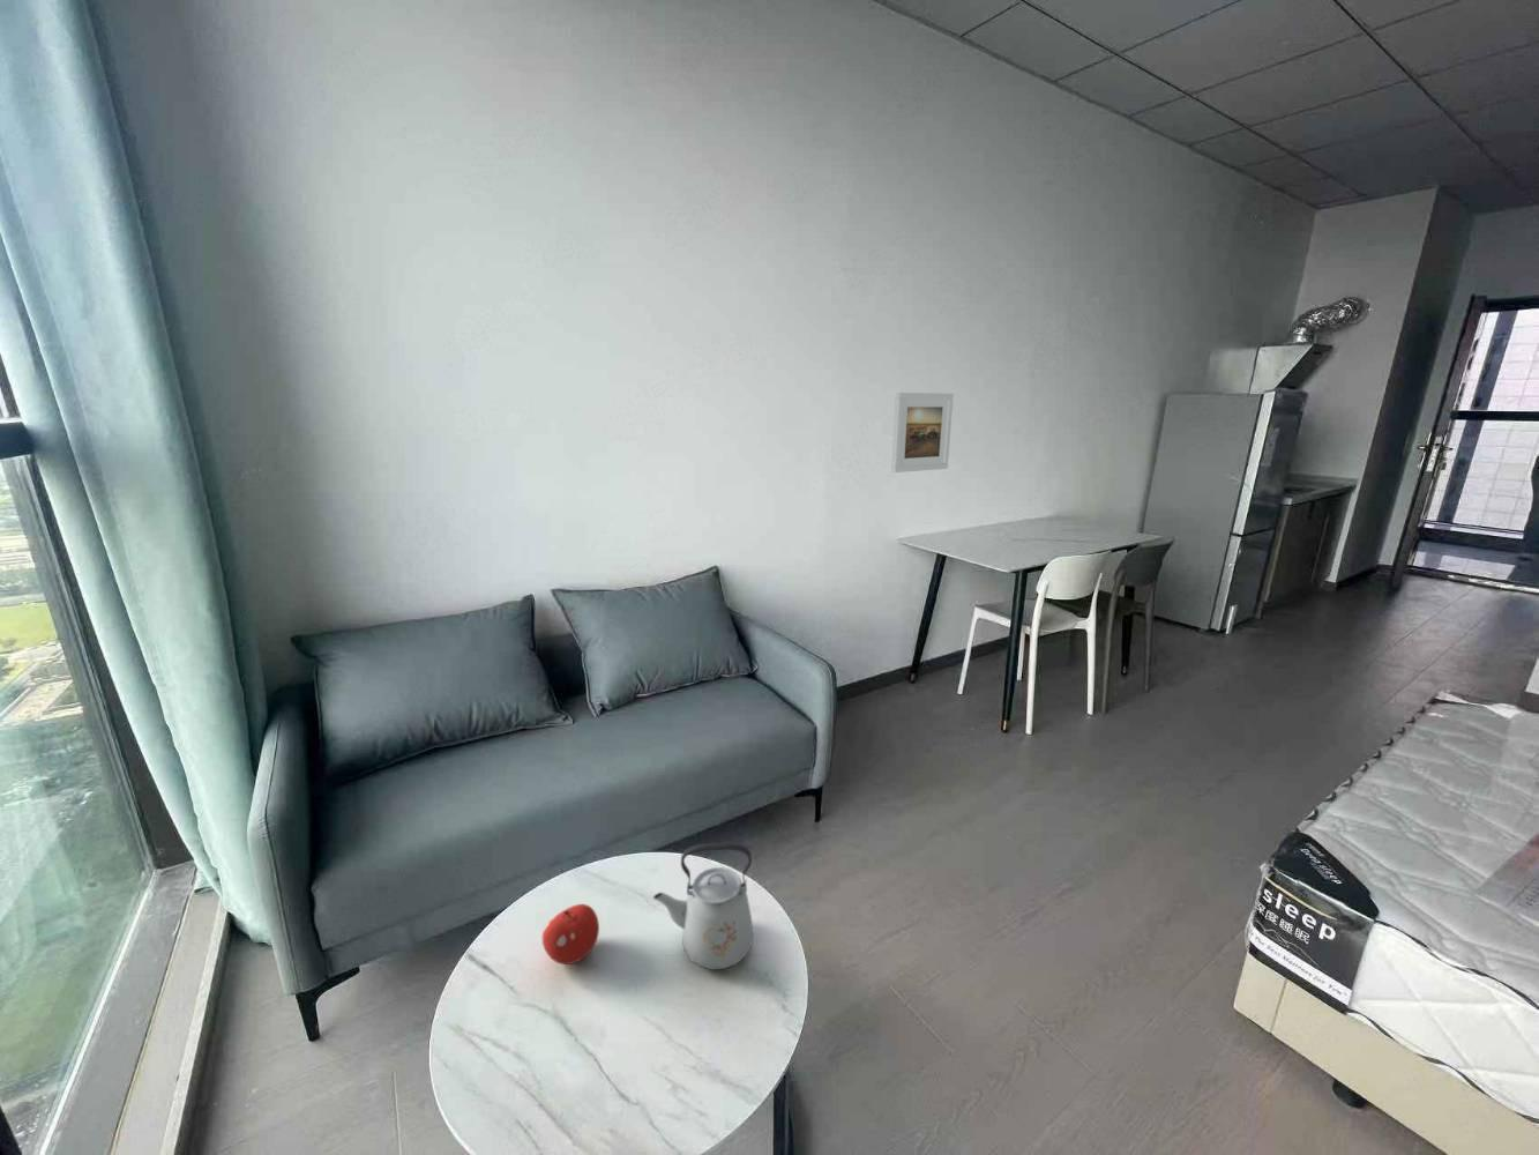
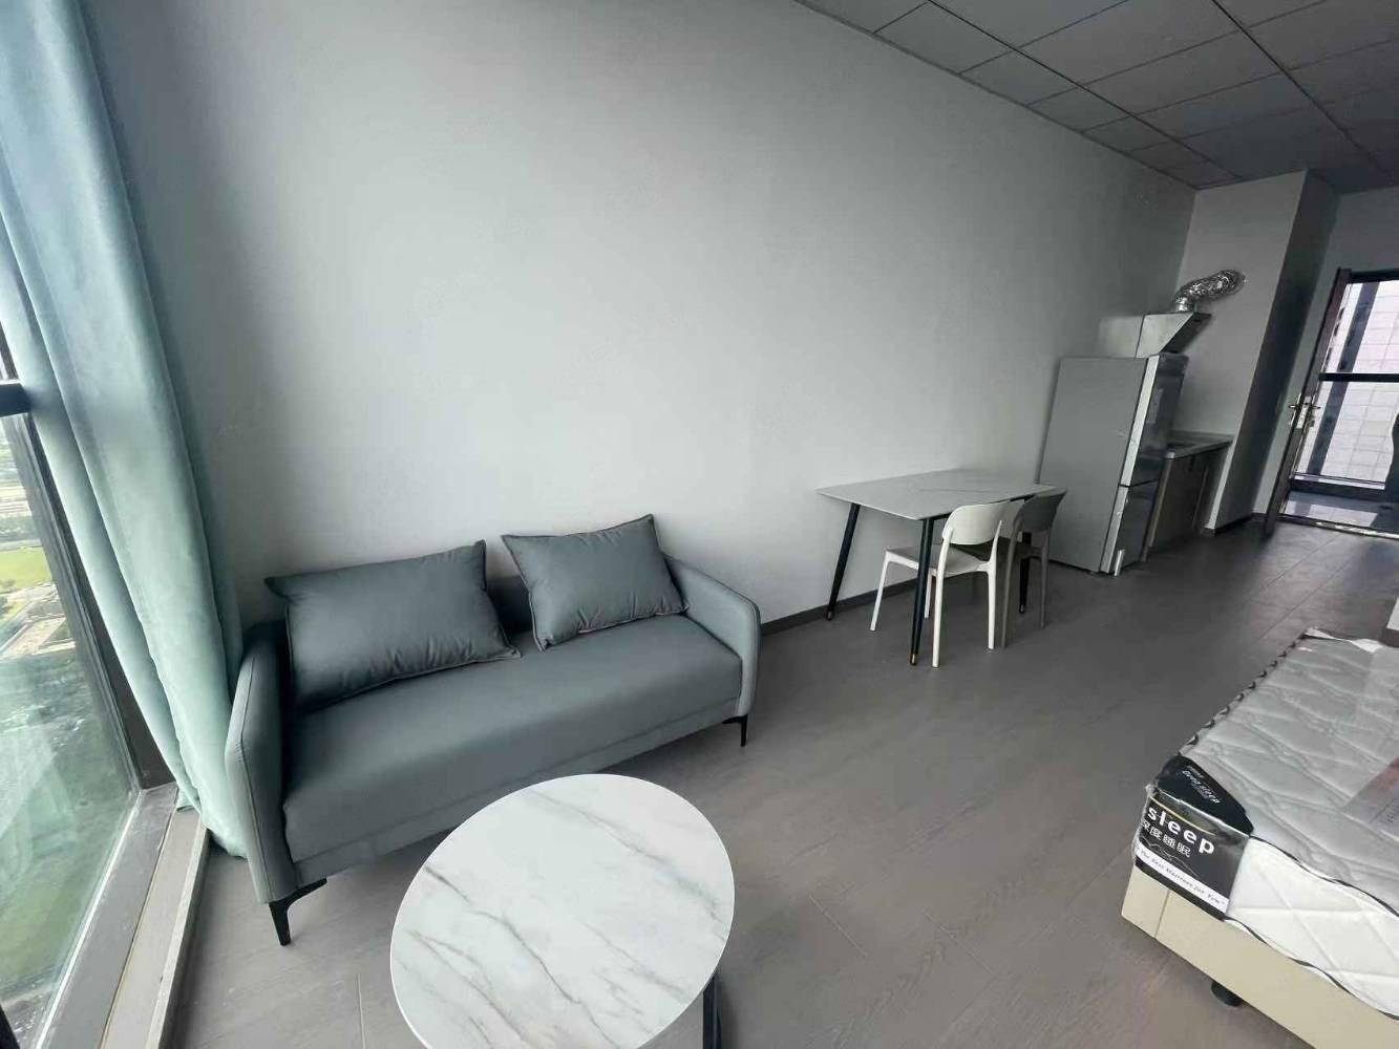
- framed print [890,392,954,473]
- fruit [541,903,600,966]
- kettle [652,842,754,972]
